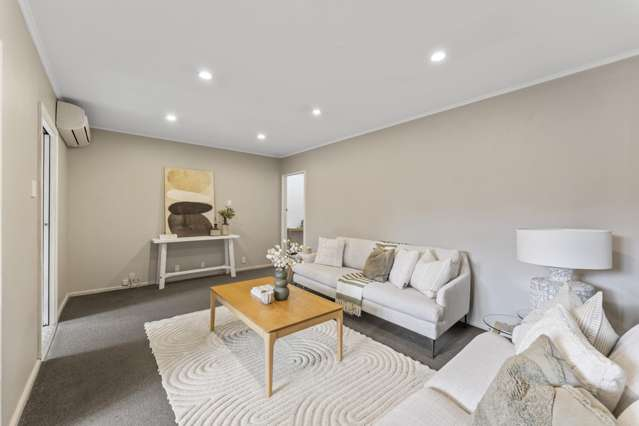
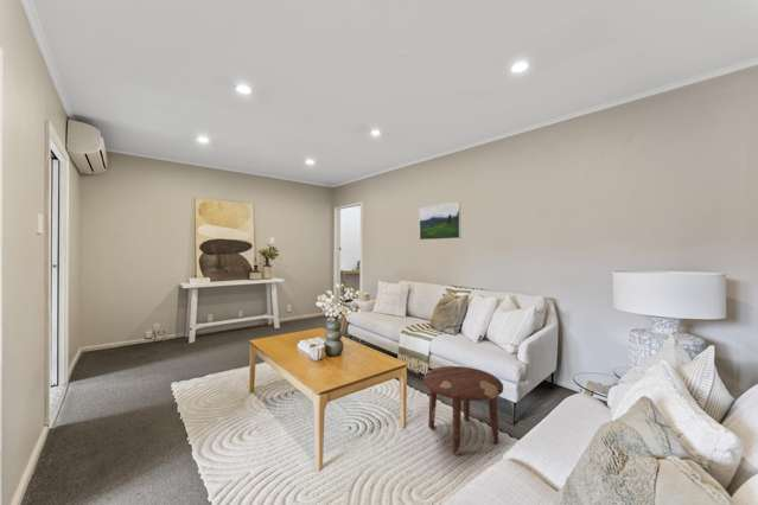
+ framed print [419,200,461,241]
+ side table [422,365,504,456]
